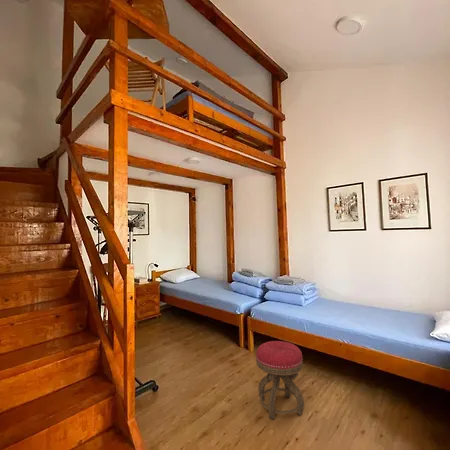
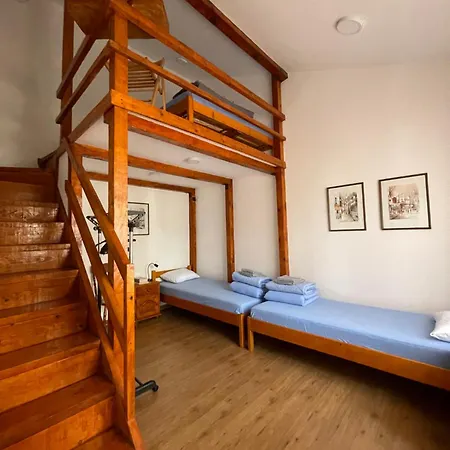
- stool [255,340,305,420]
